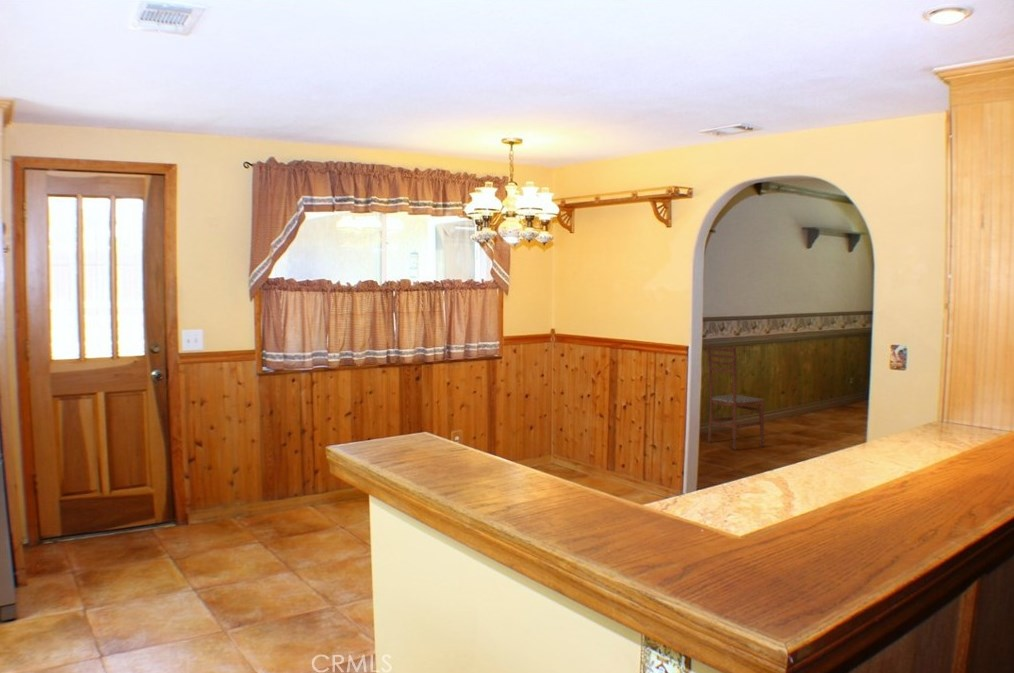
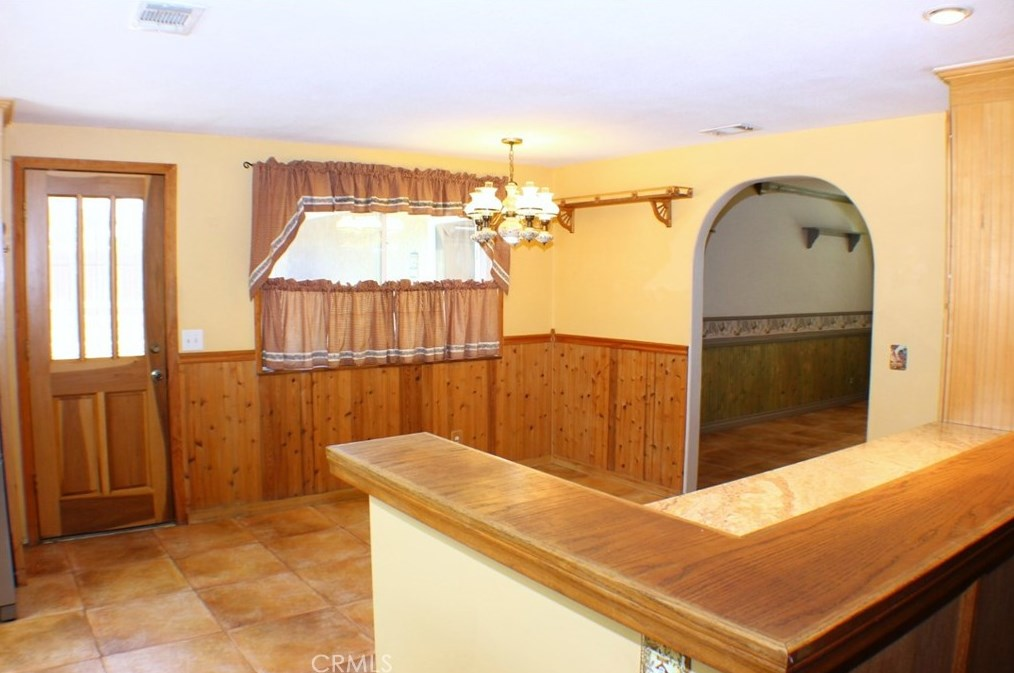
- dining chair [706,343,766,450]
